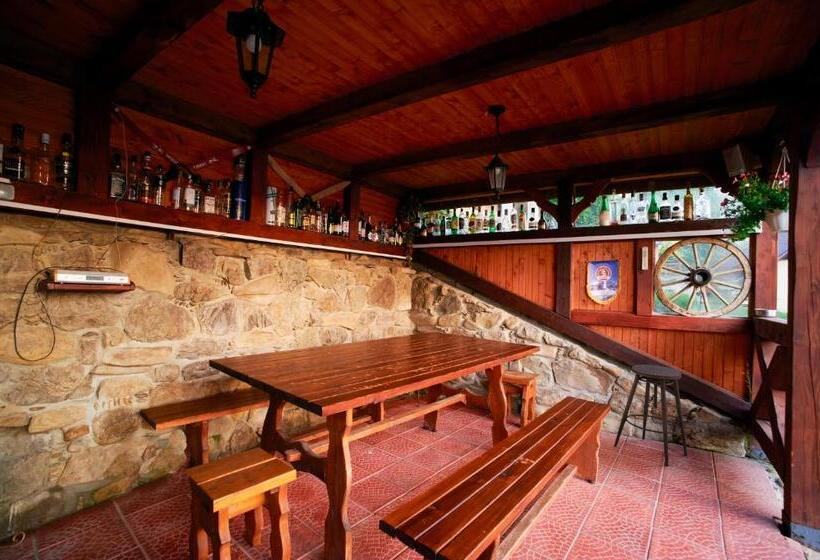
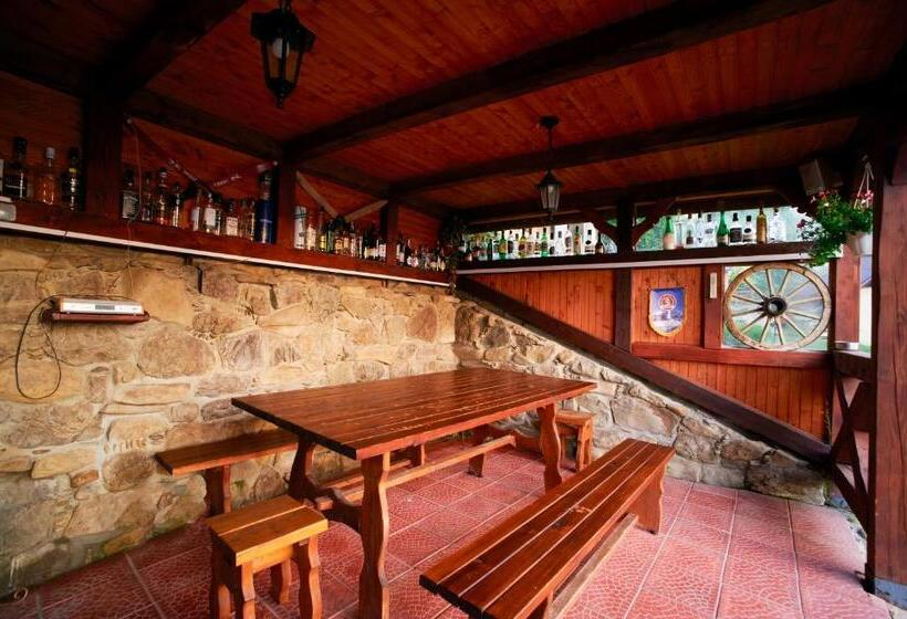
- stool [613,364,688,468]
